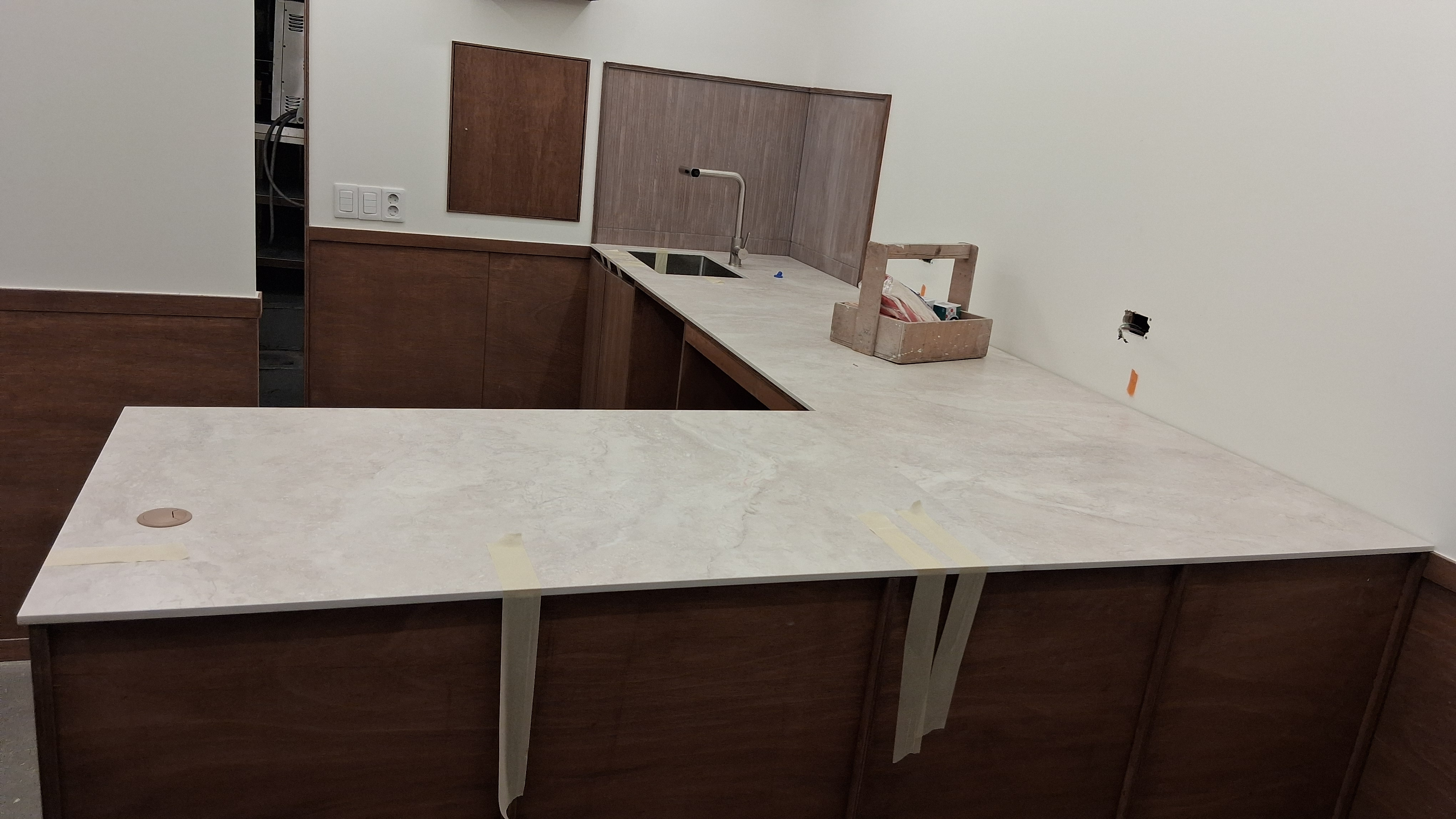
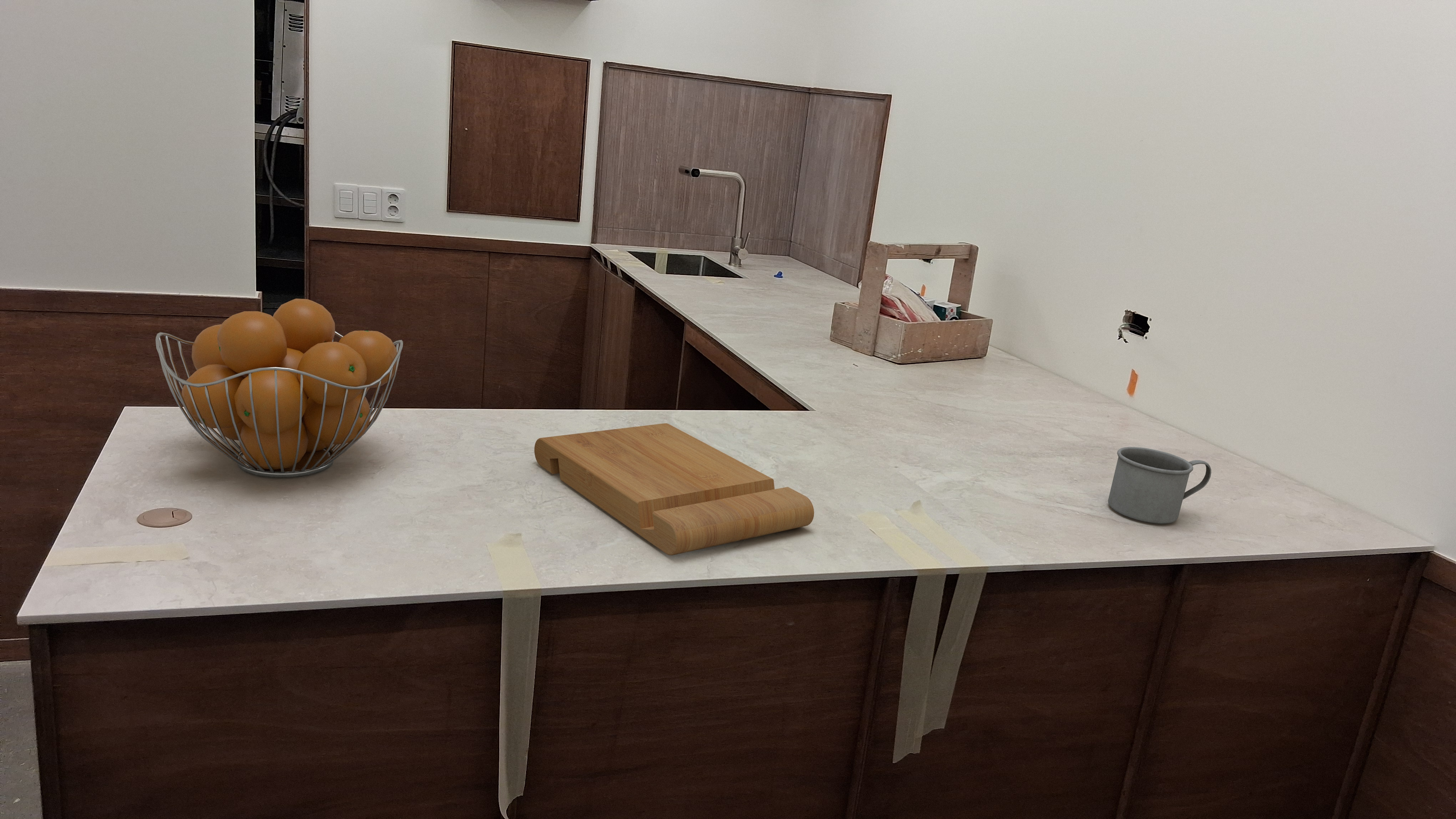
+ fruit basket [155,298,403,478]
+ cutting board [534,423,814,556]
+ mug [1108,447,1212,524]
